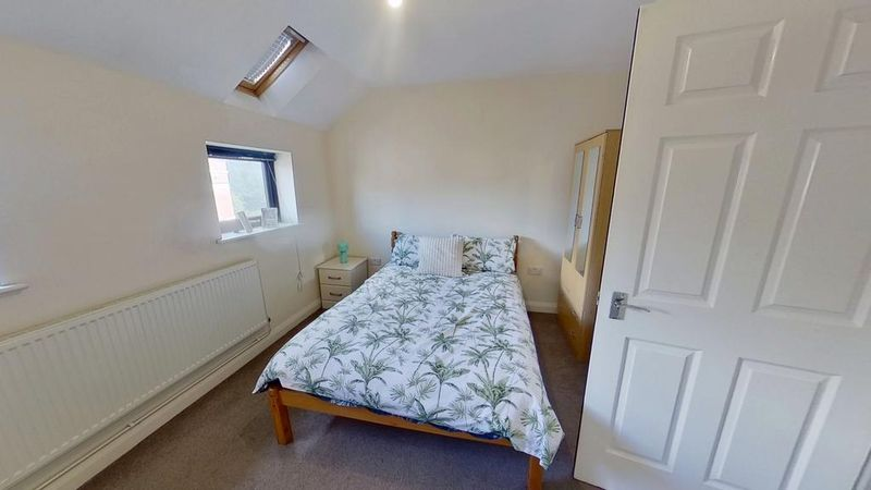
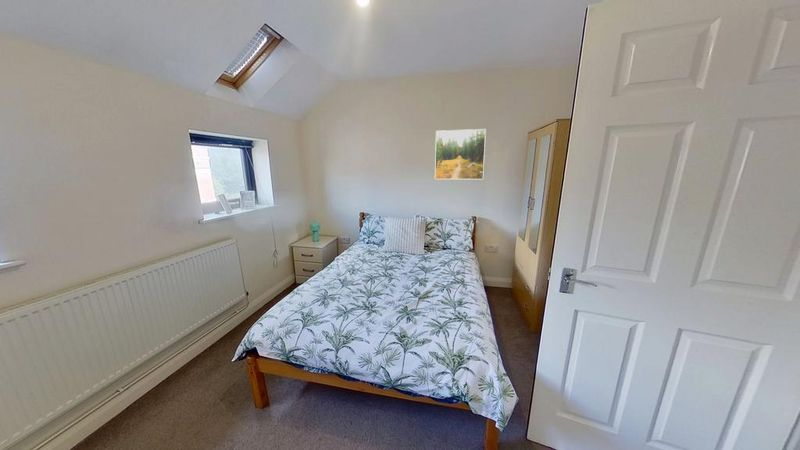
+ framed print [434,128,487,180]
